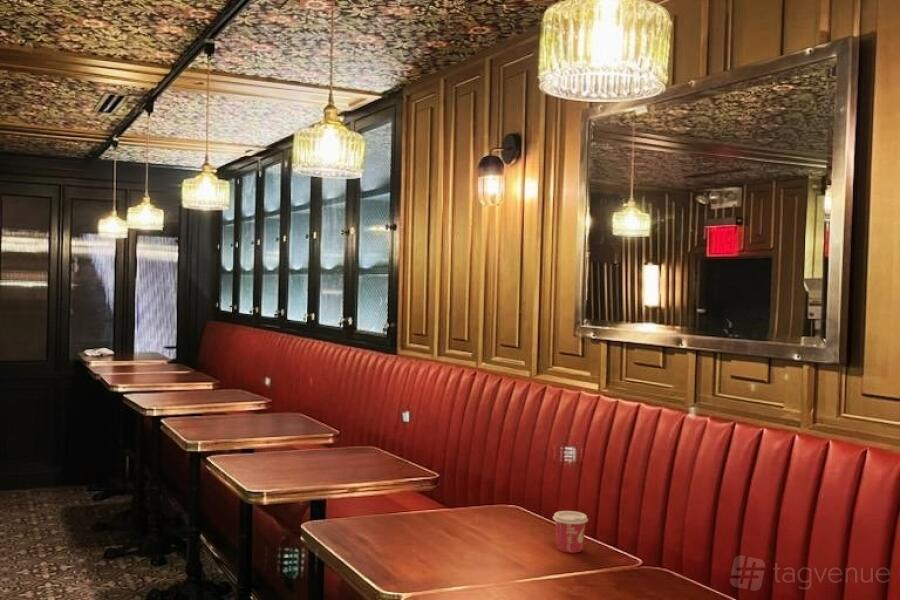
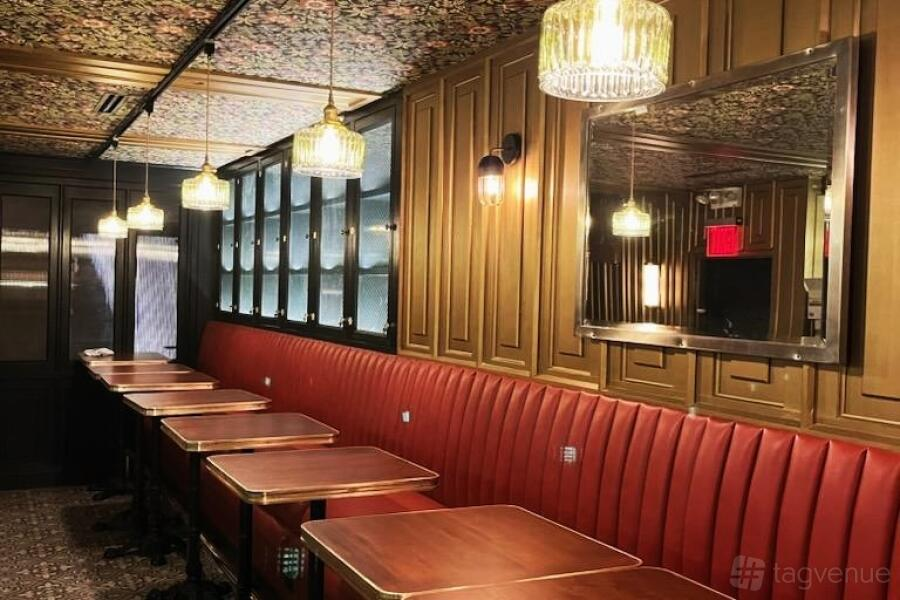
- cup [552,510,589,554]
